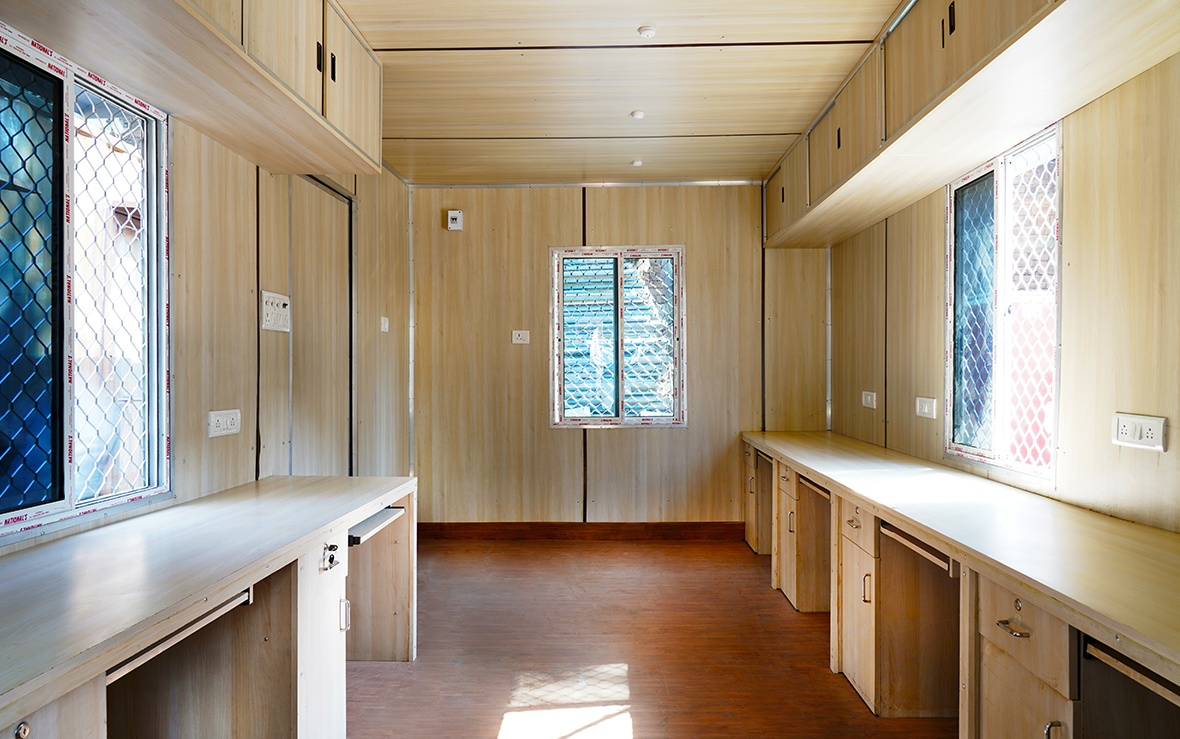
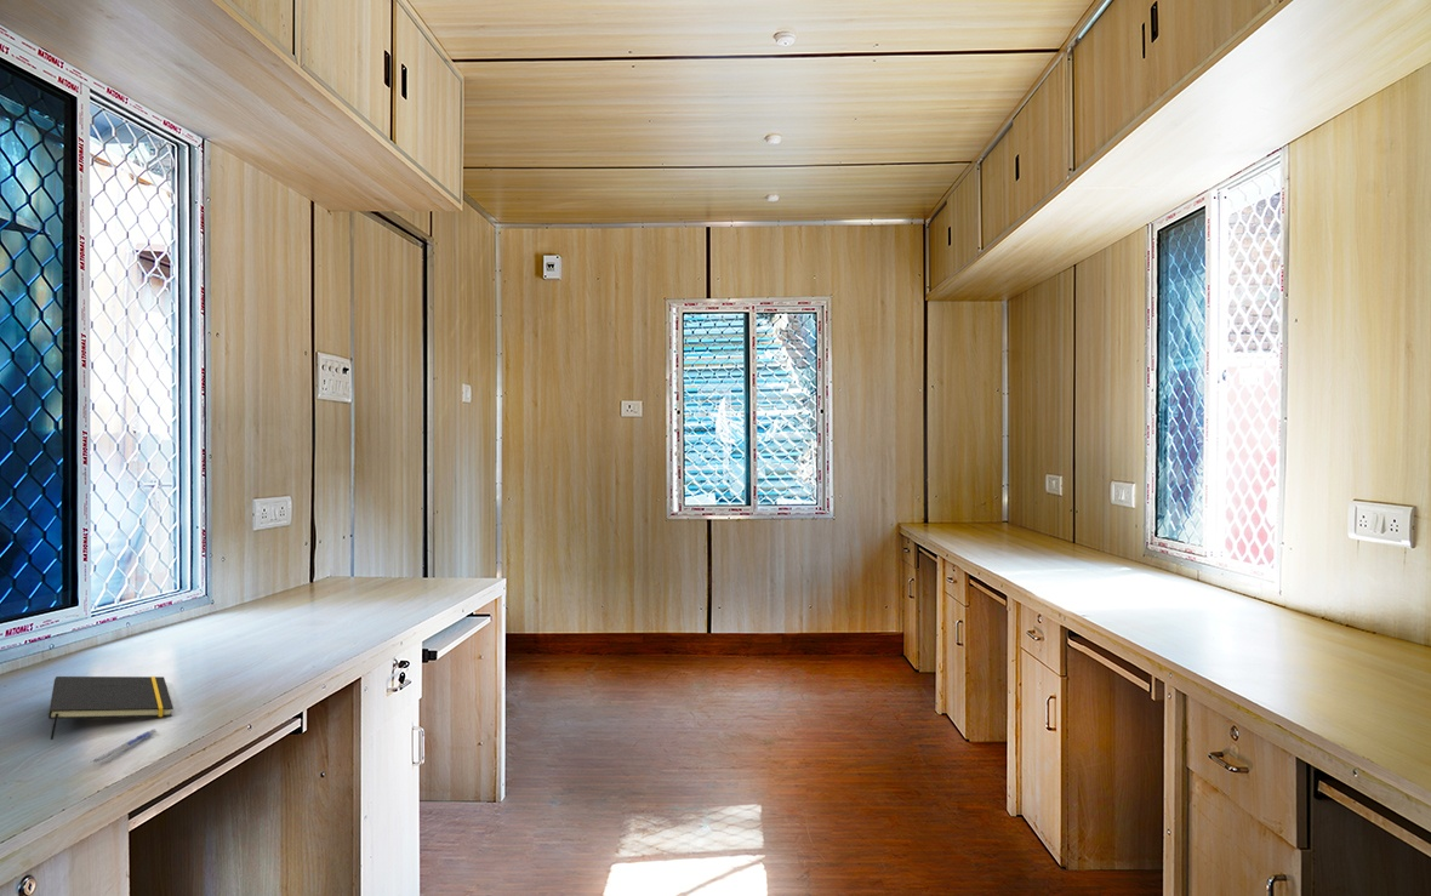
+ pen [91,727,160,764]
+ notepad [47,675,175,741]
